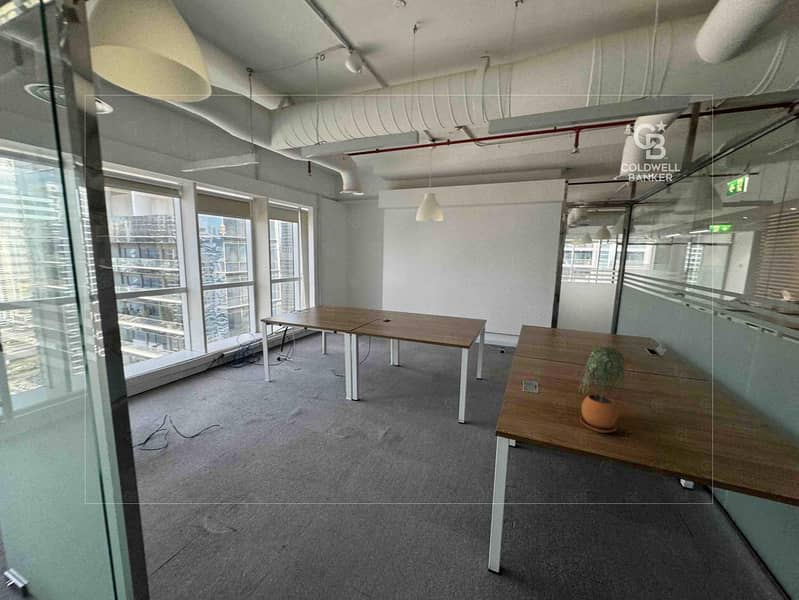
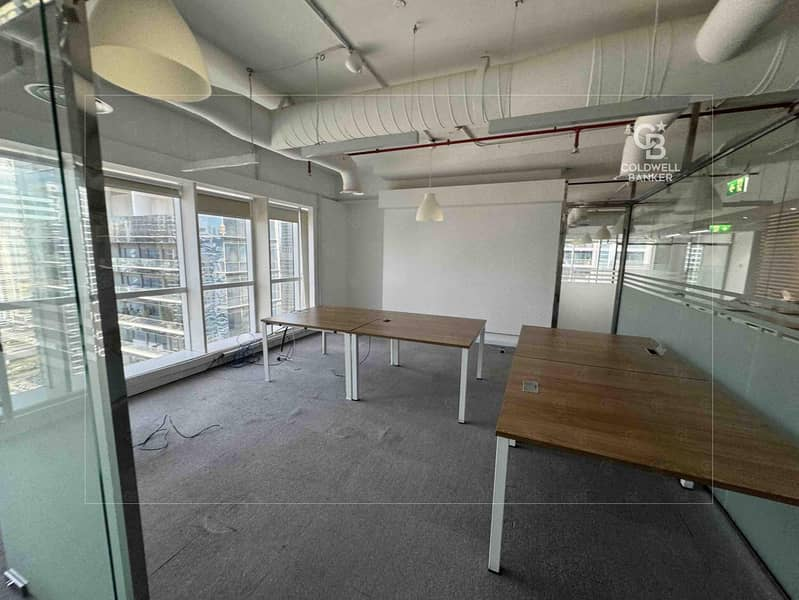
- potted plant [577,346,627,434]
